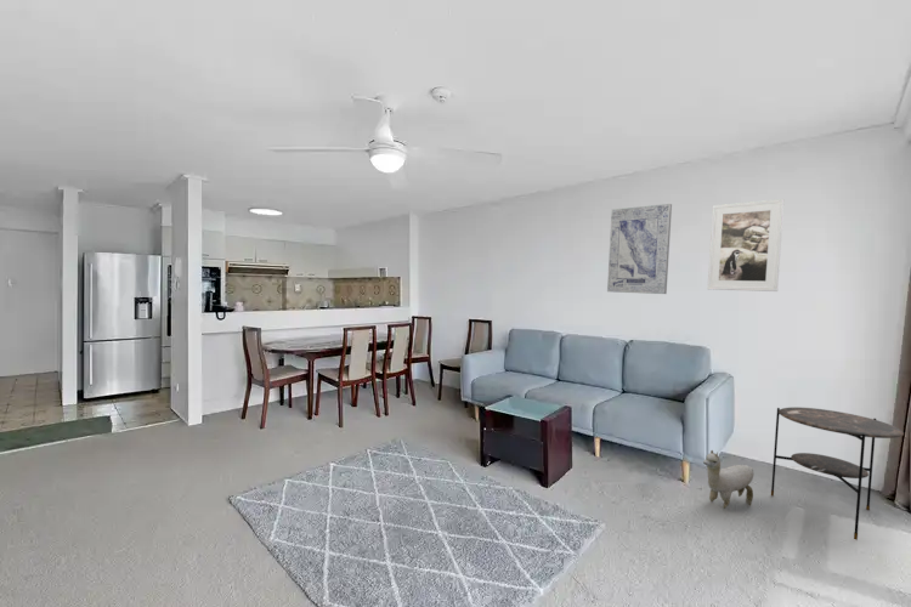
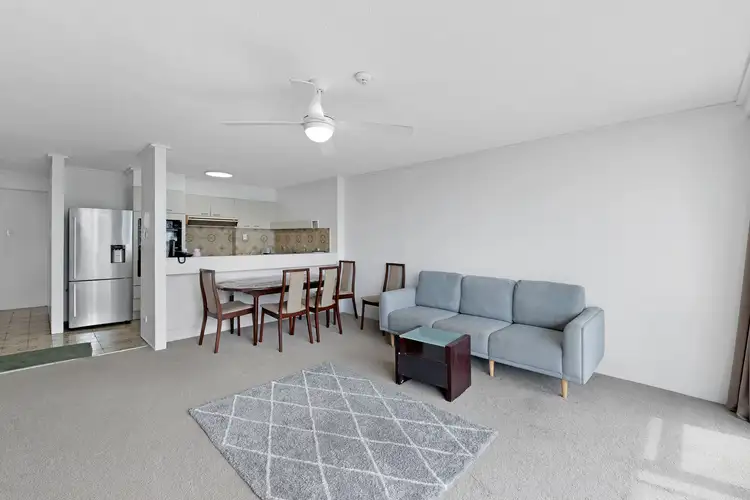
- wall art [606,203,673,295]
- plush toy [702,449,754,510]
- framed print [707,198,785,293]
- side table [770,407,905,541]
